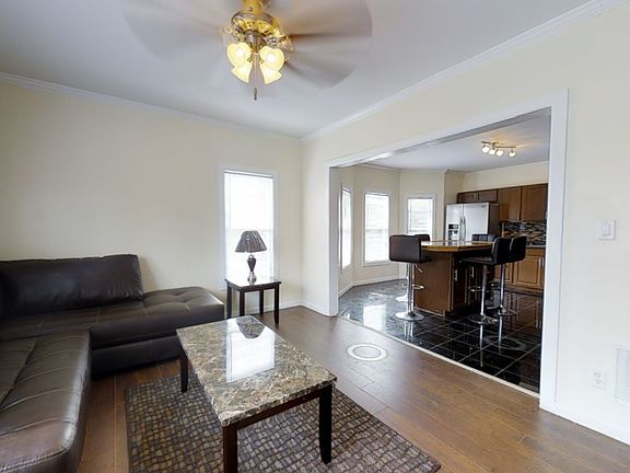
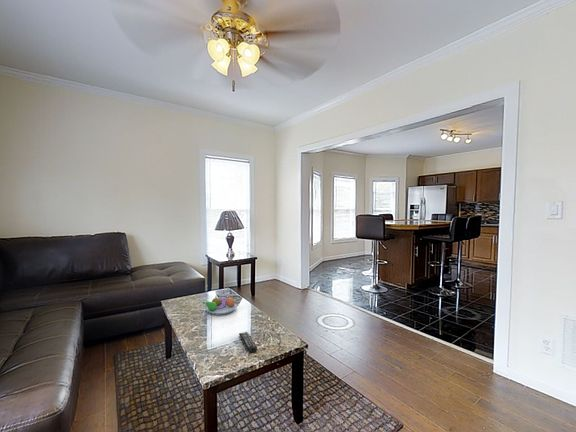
+ fruit bowl [202,296,238,316]
+ remote control [238,331,258,354]
